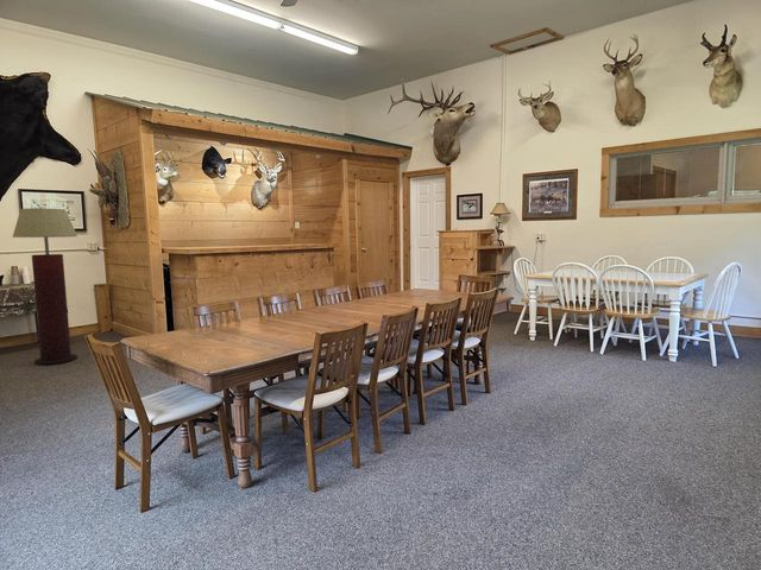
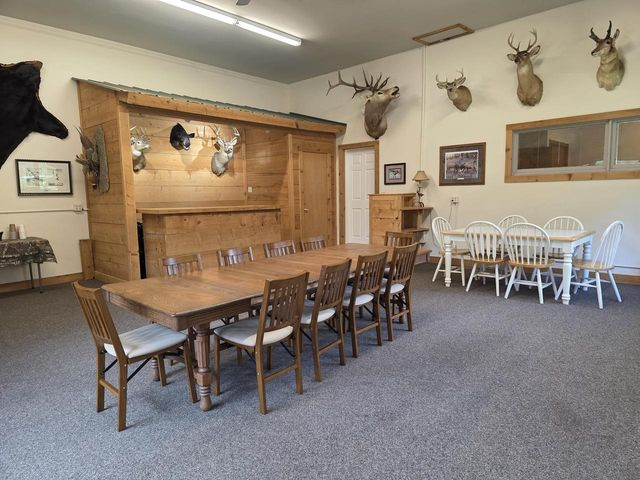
- floor lamp [12,207,78,366]
